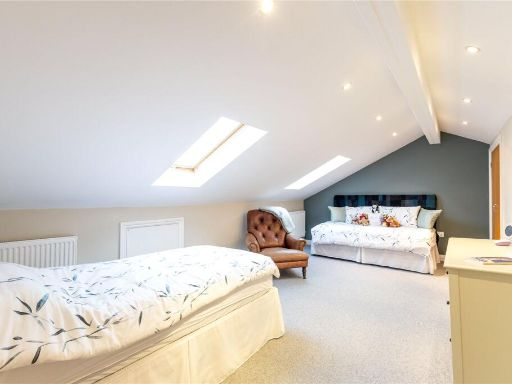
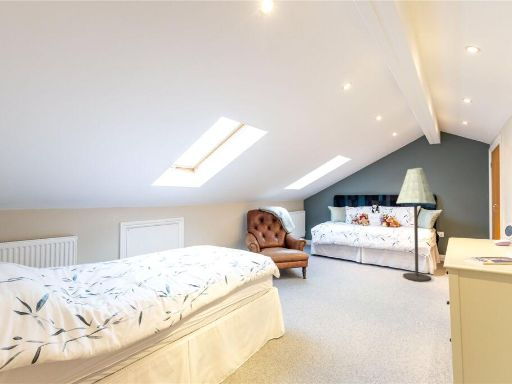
+ floor lamp [396,167,437,282]
